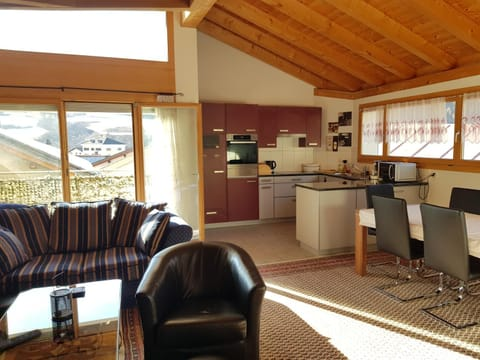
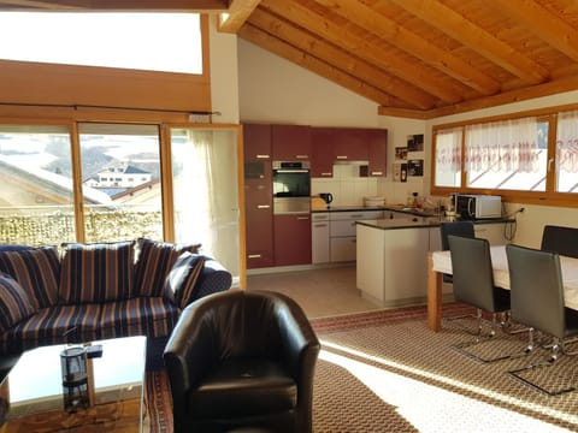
- remote control [0,328,42,351]
